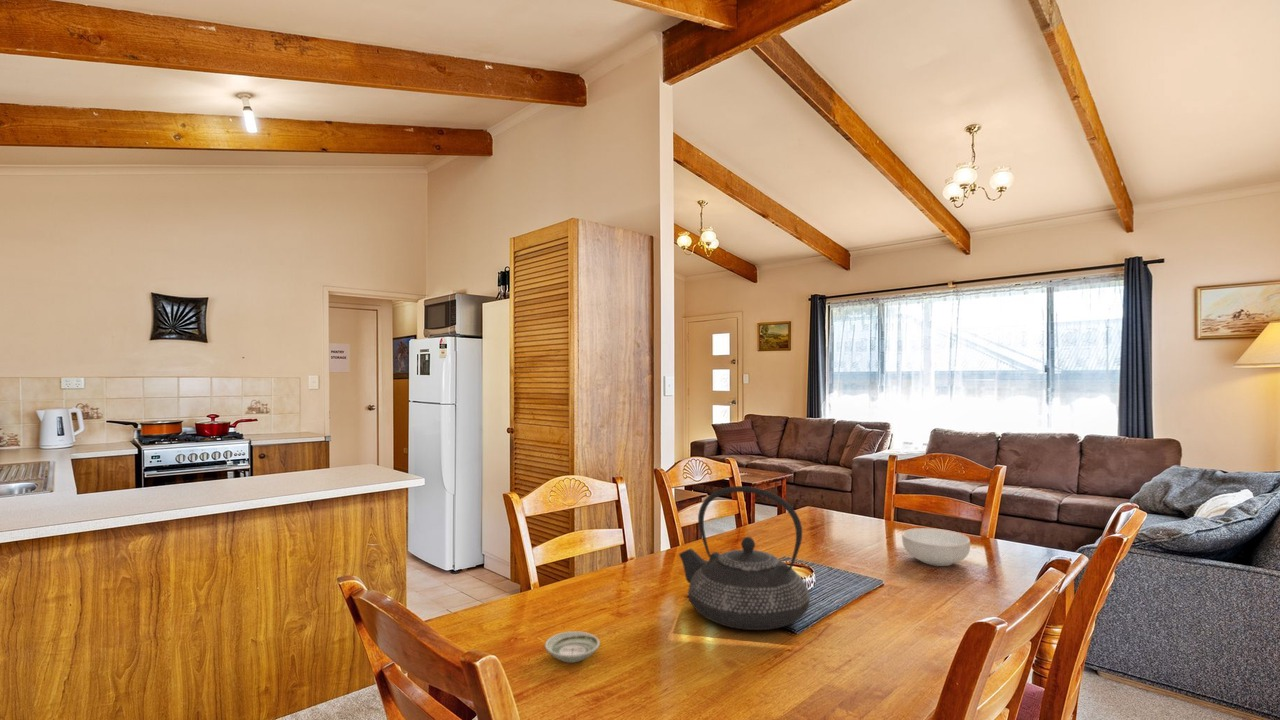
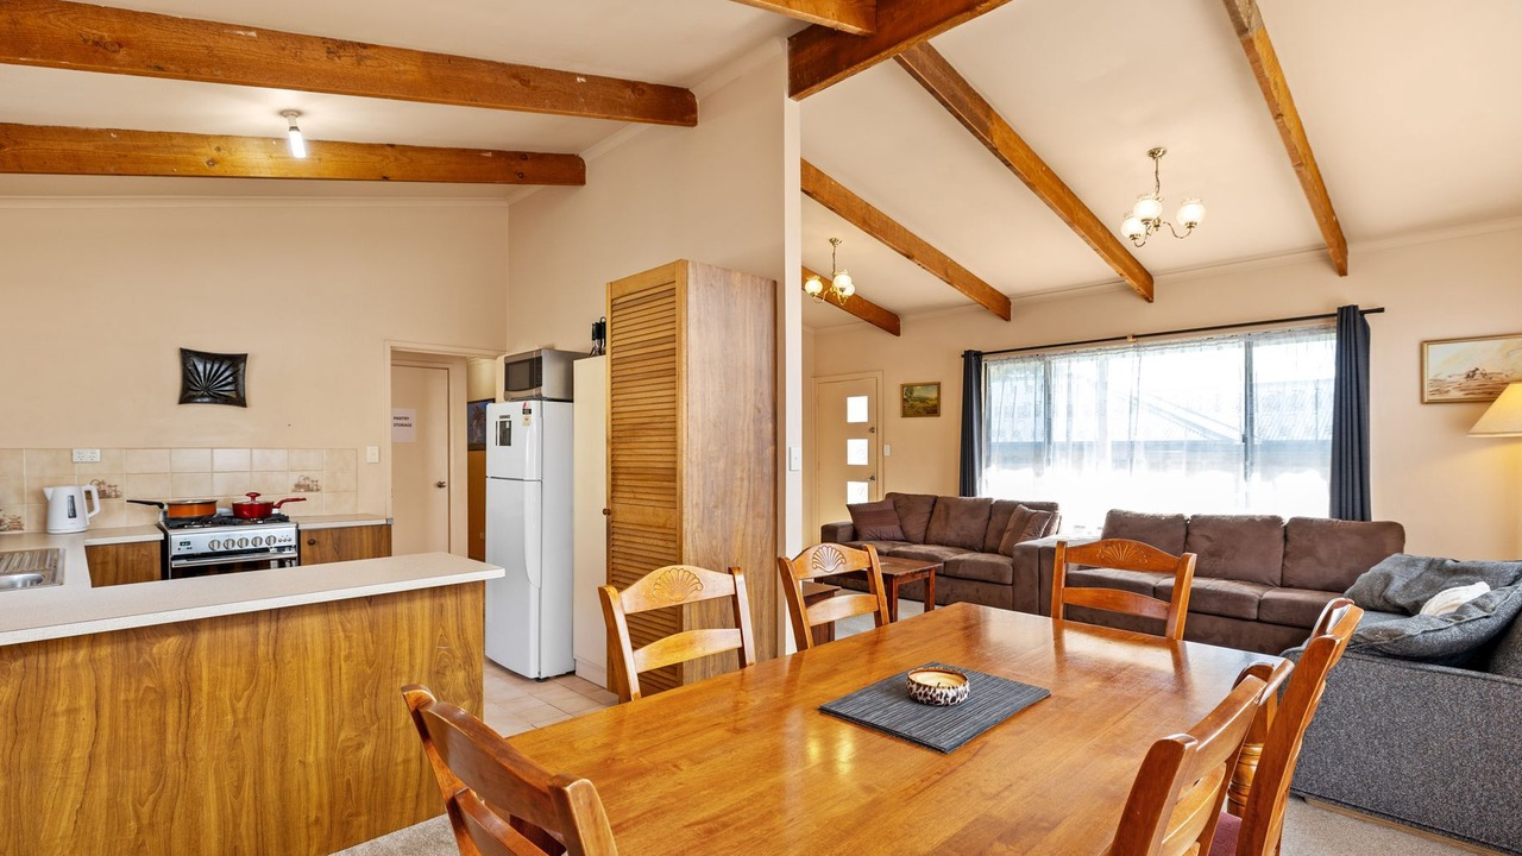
- saucer [544,630,601,664]
- cereal bowl [901,527,971,567]
- teapot [678,485,811,631]
